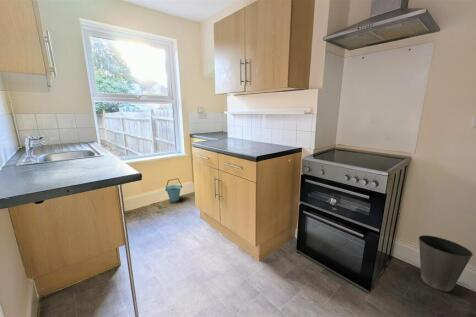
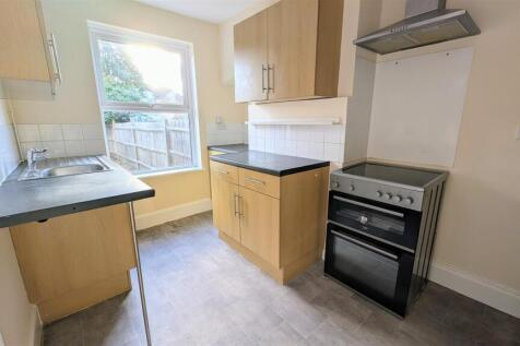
- waste basket [418,234,474,292]
- bucket [164,177,183,203]
